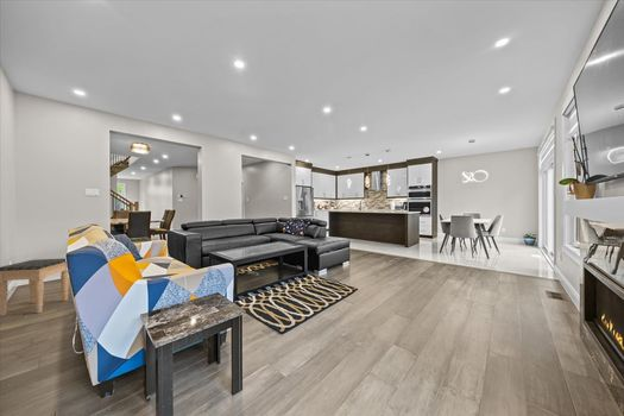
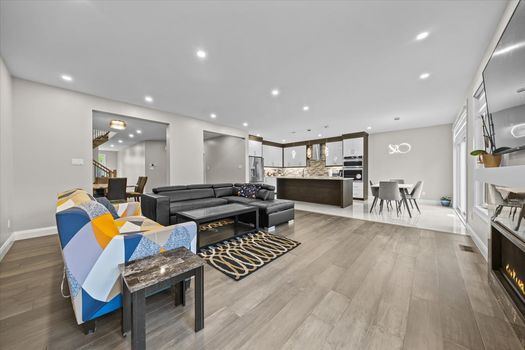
- footstool [0,257,70,317]
